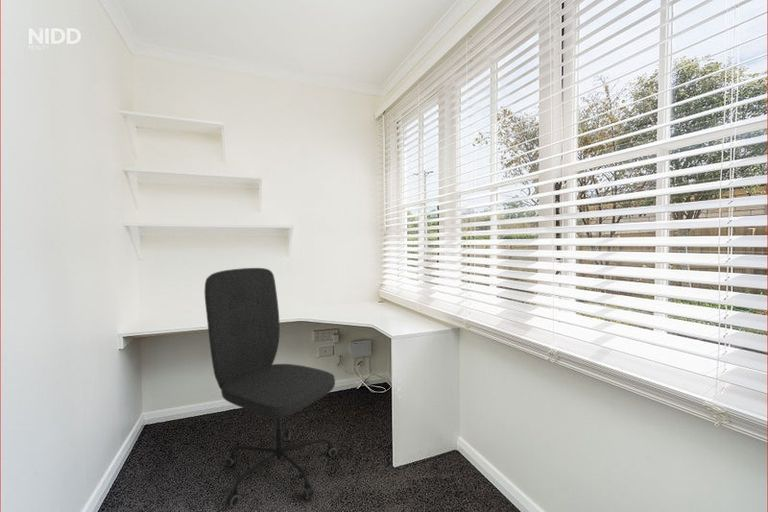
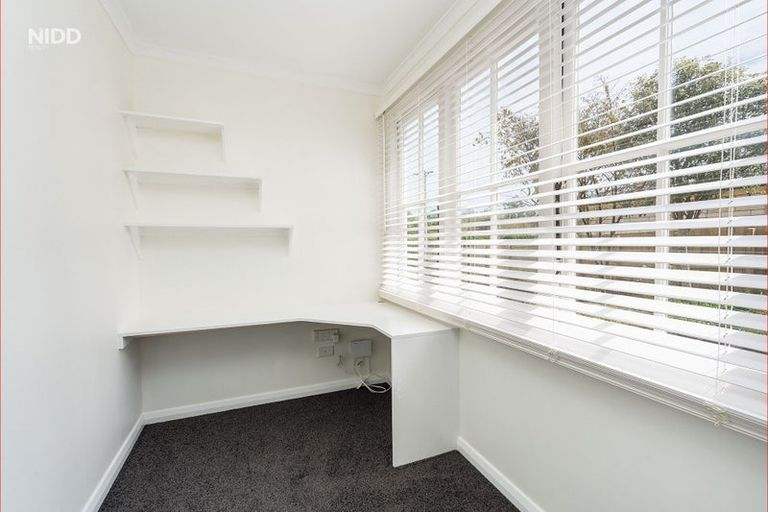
- office chair [203,267,339,508]
